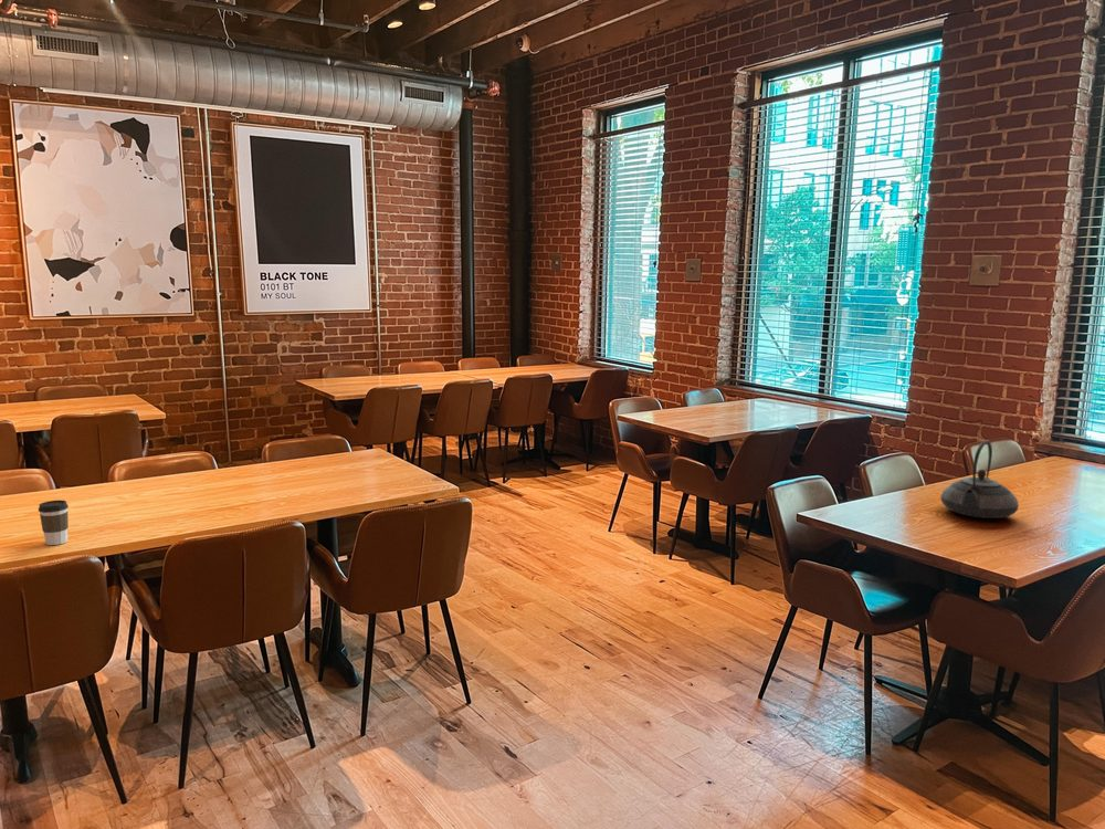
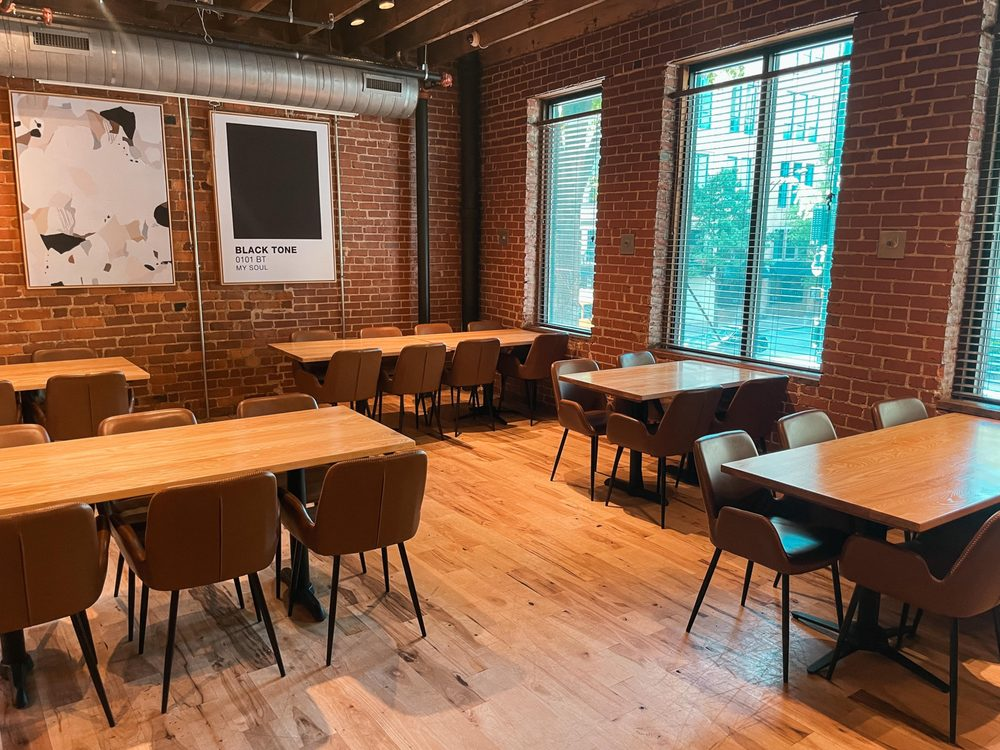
- teapot [939,440,1020,520]
- coffee cup [38,500,70,546]
